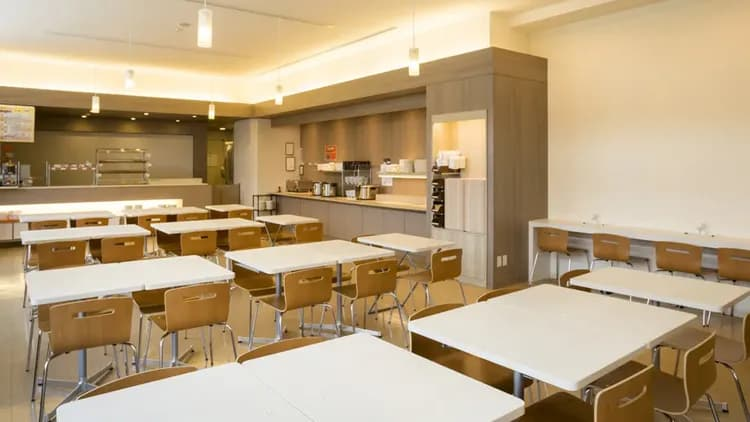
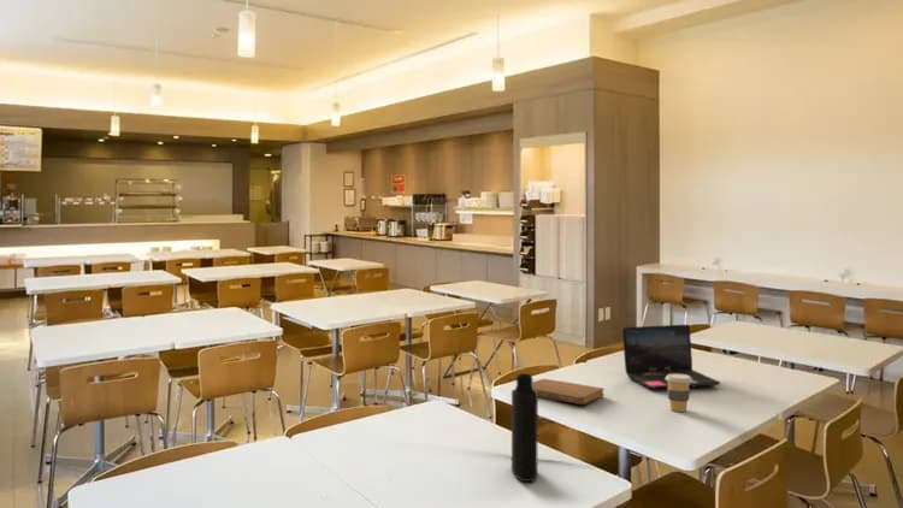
+ bottle [510,372,539,483]
+ coffee cup [666,374,692,413]
+ notebook [532,378,606,406]
+ laptop [621,324,721,390]
